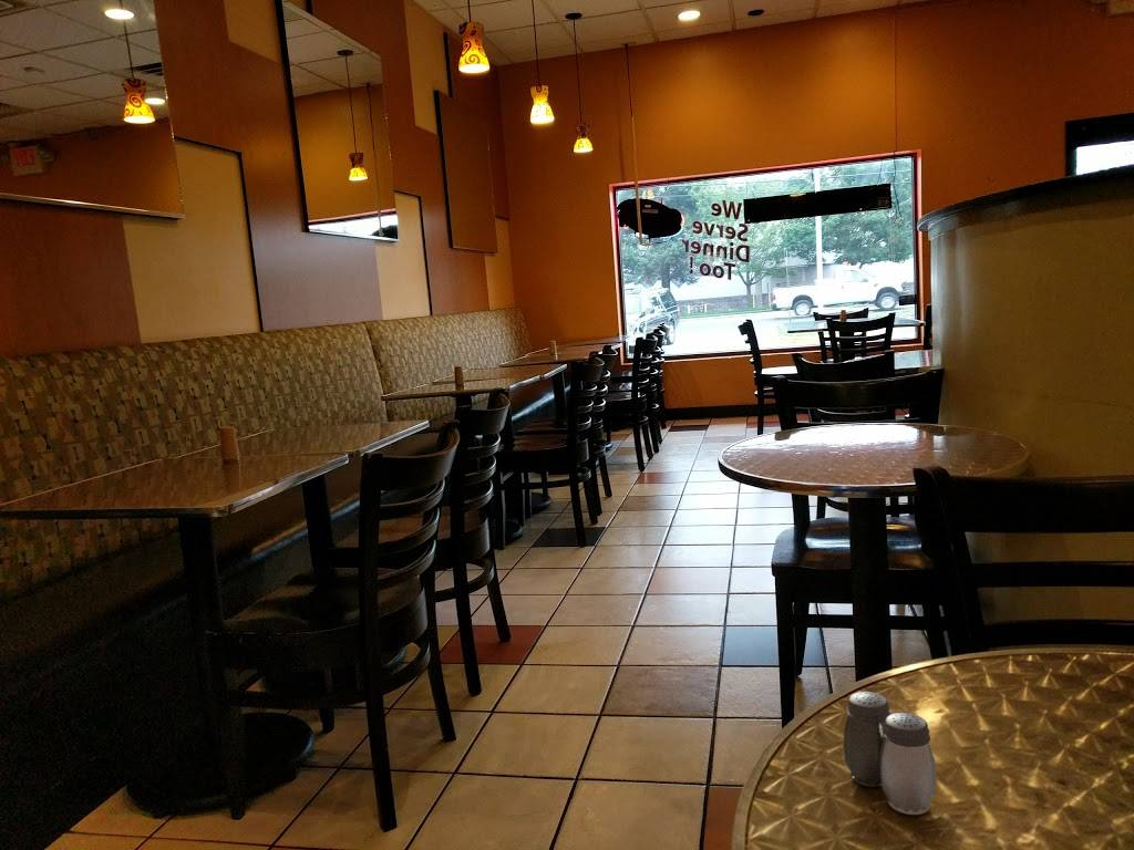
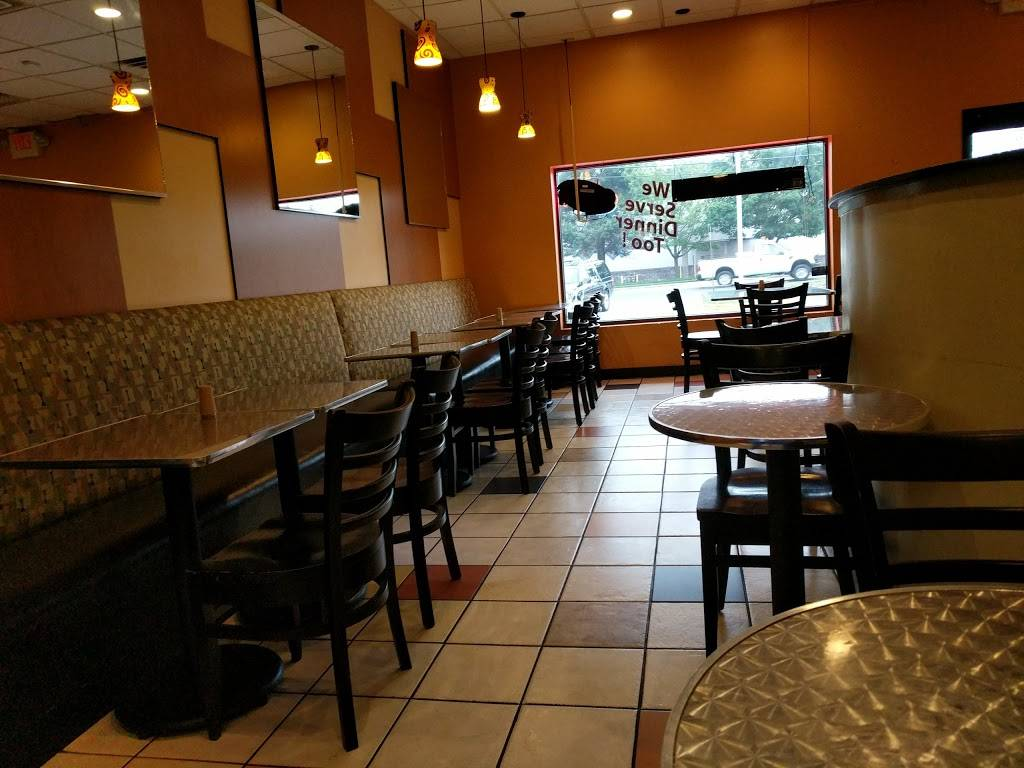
- salt and pepper shaker [843,691,937,816]
